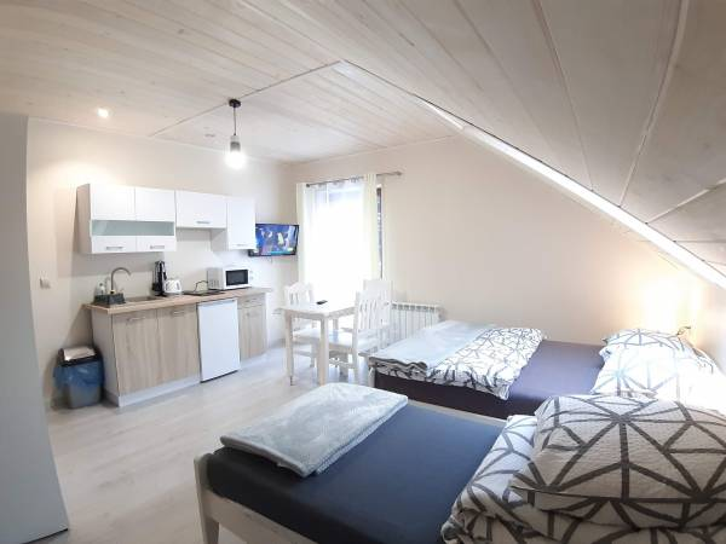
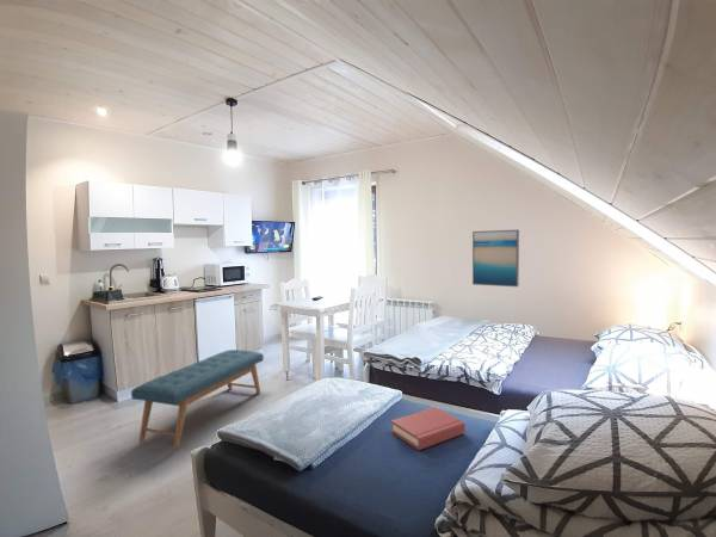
+ bench [130,348,265,451]
+ hardback book [390,407,465,451]
+ wall art [471,229,520,288]
